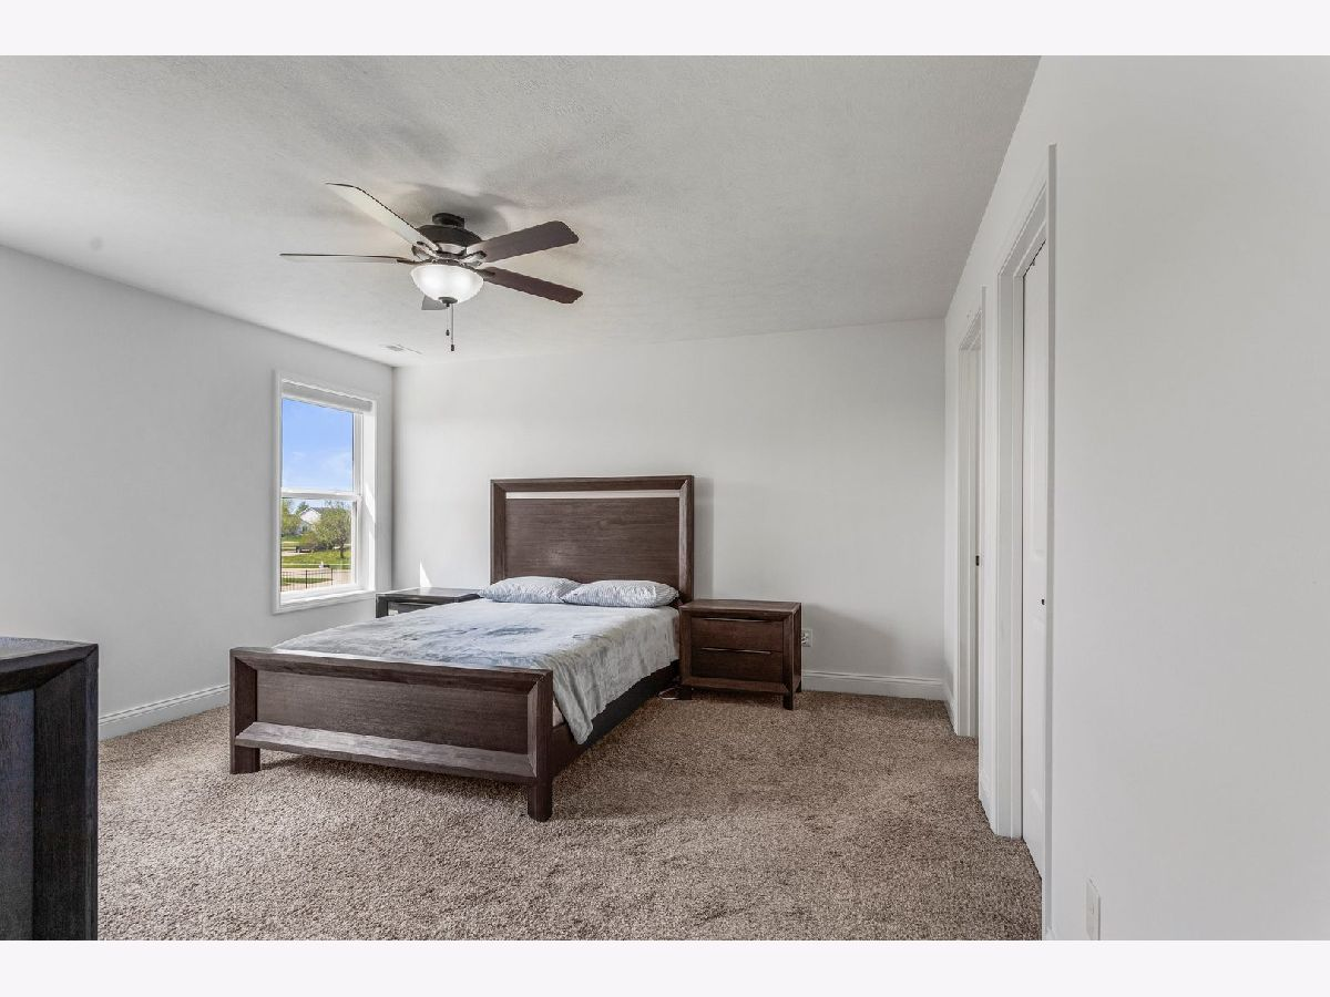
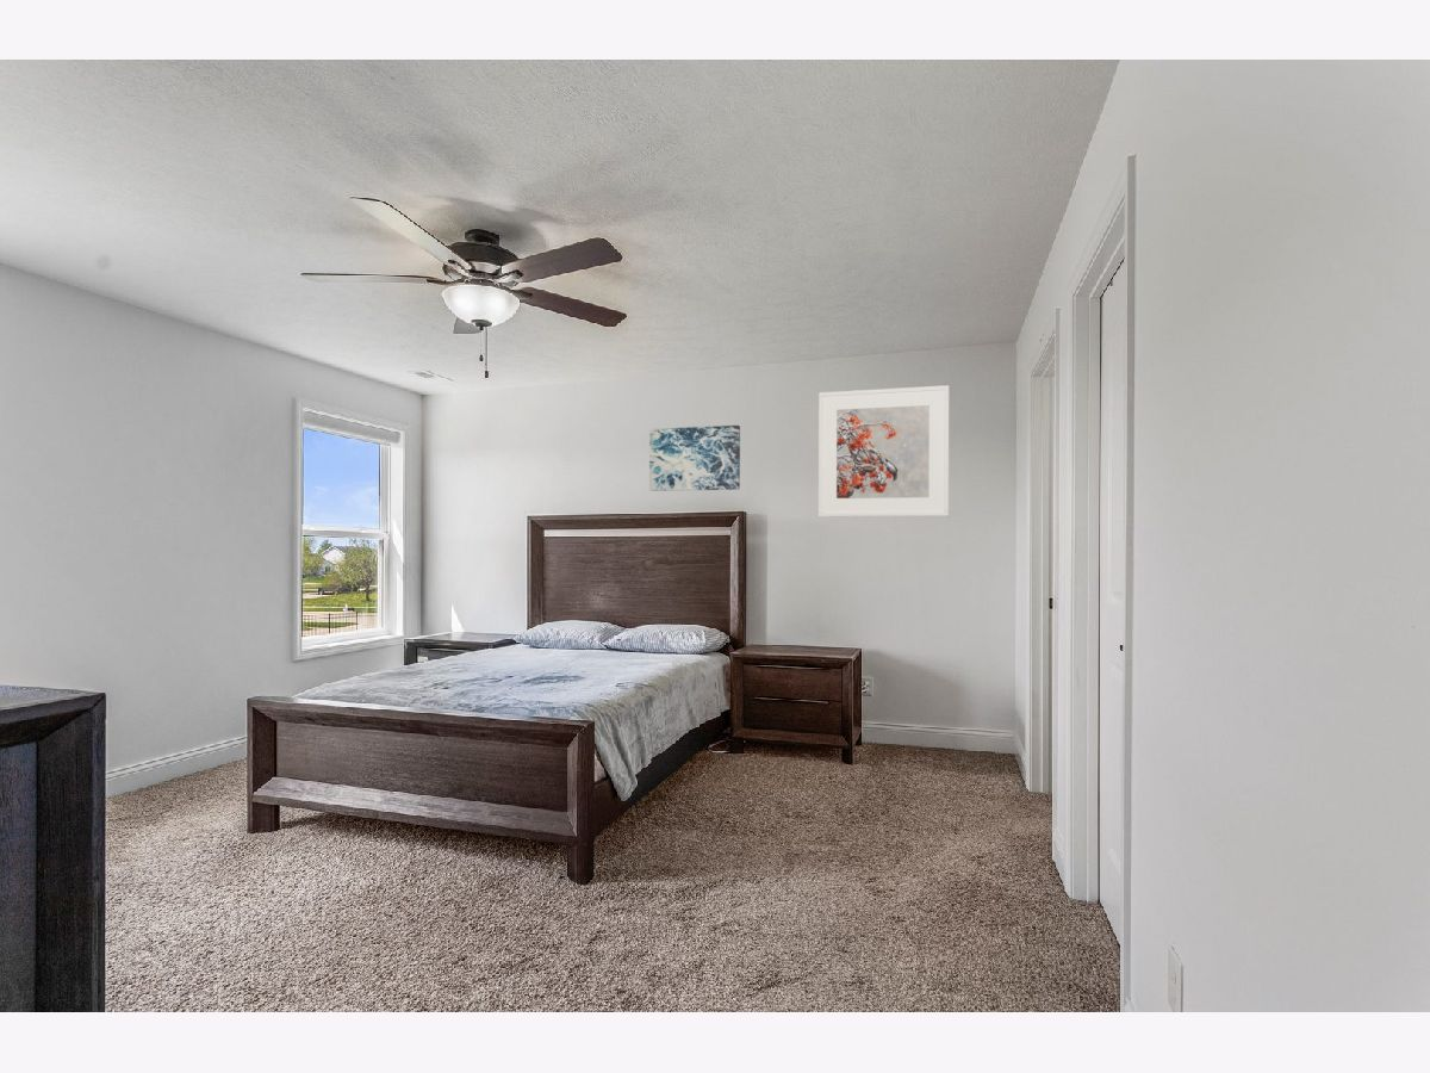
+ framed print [817,384,950,517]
+ wall art [648,424,741,492]
